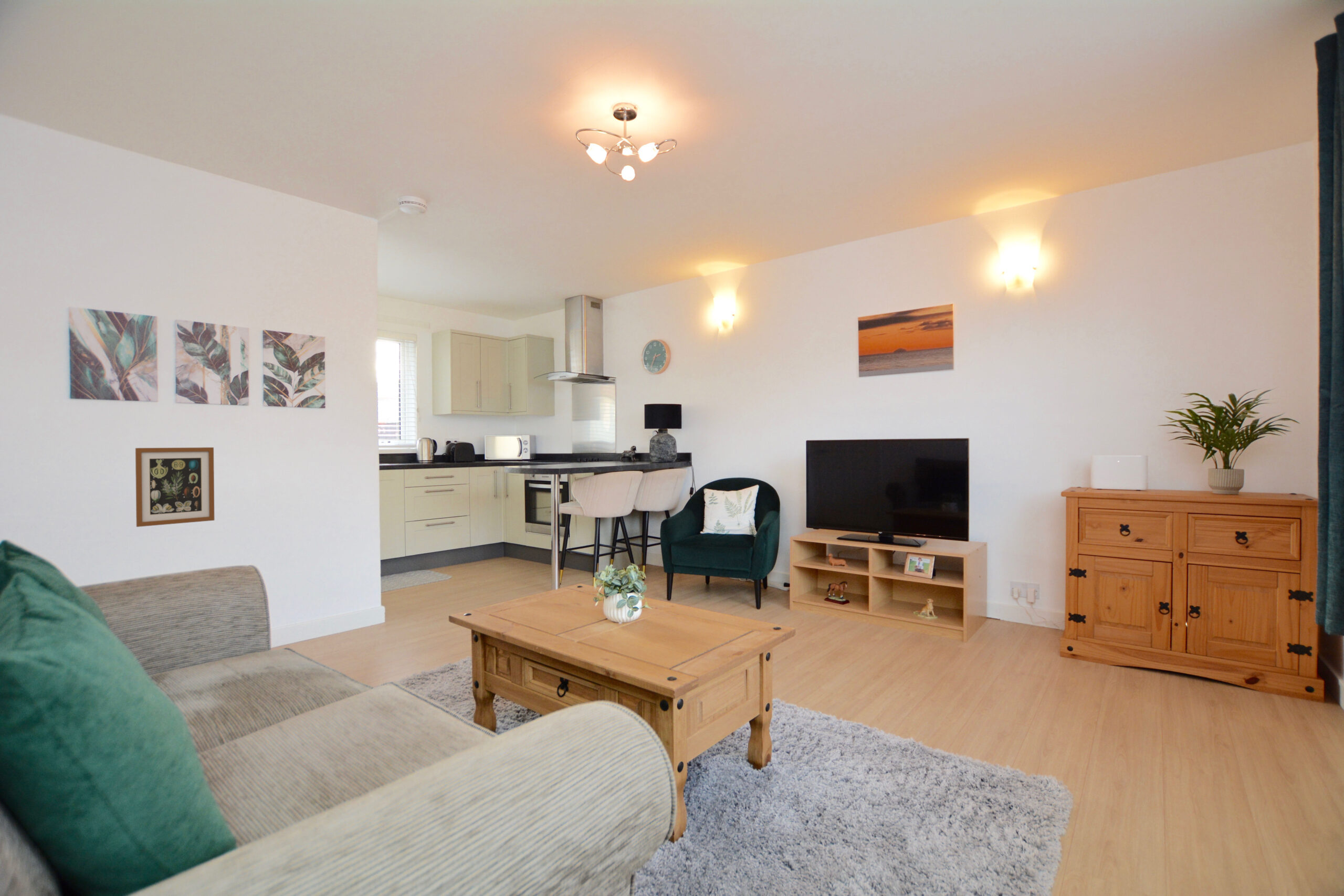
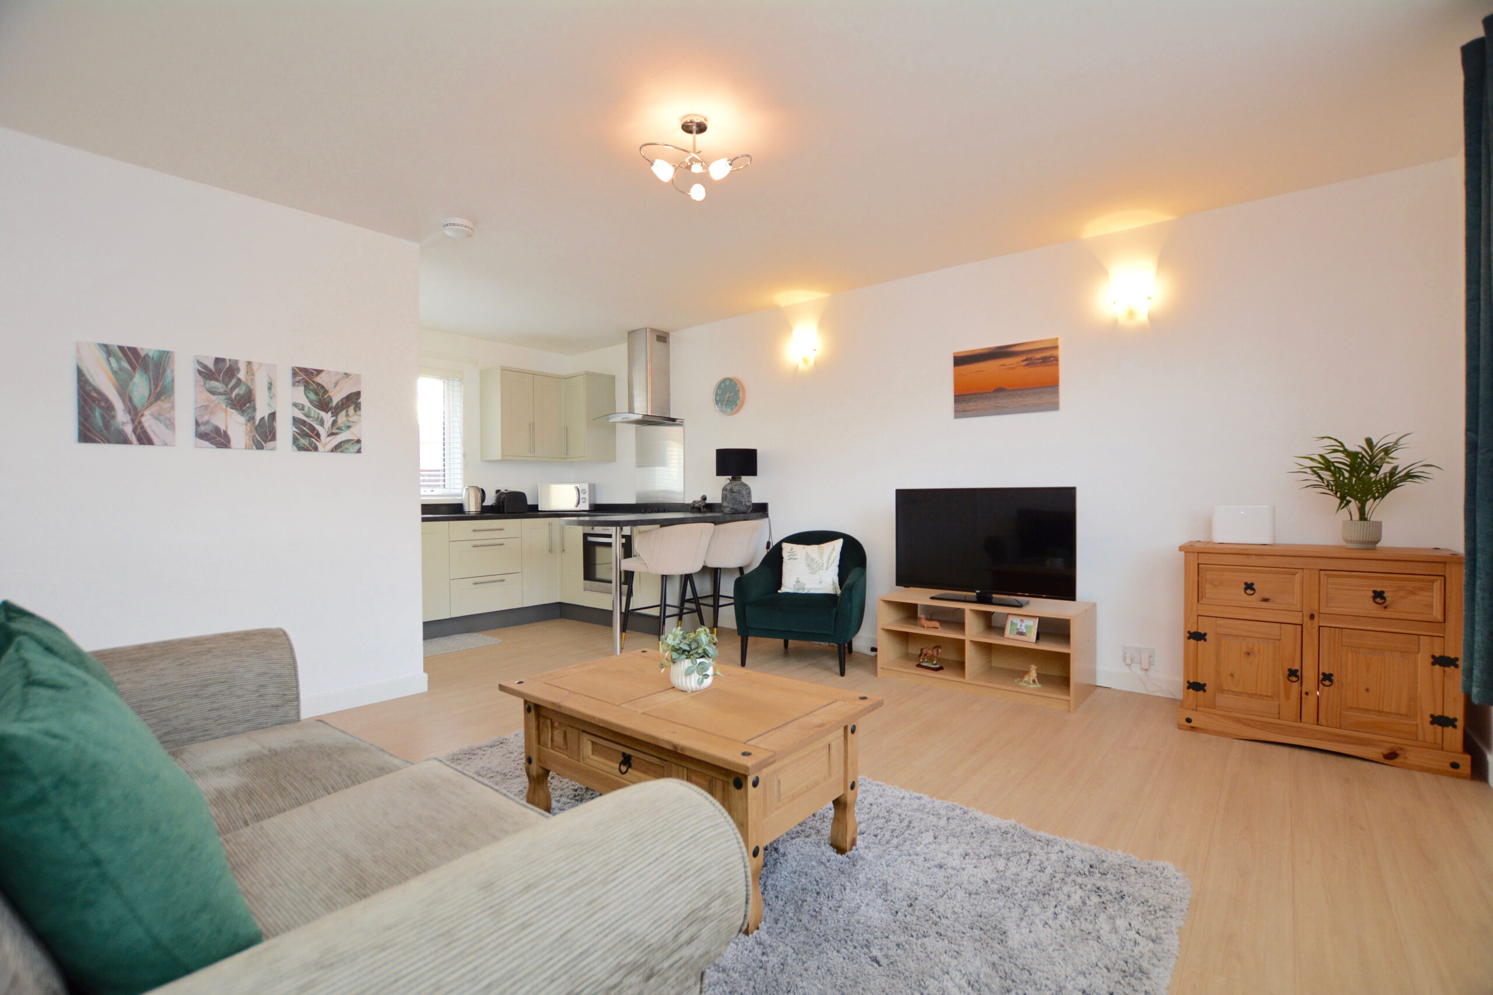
- wall art [135,447,215,528]
